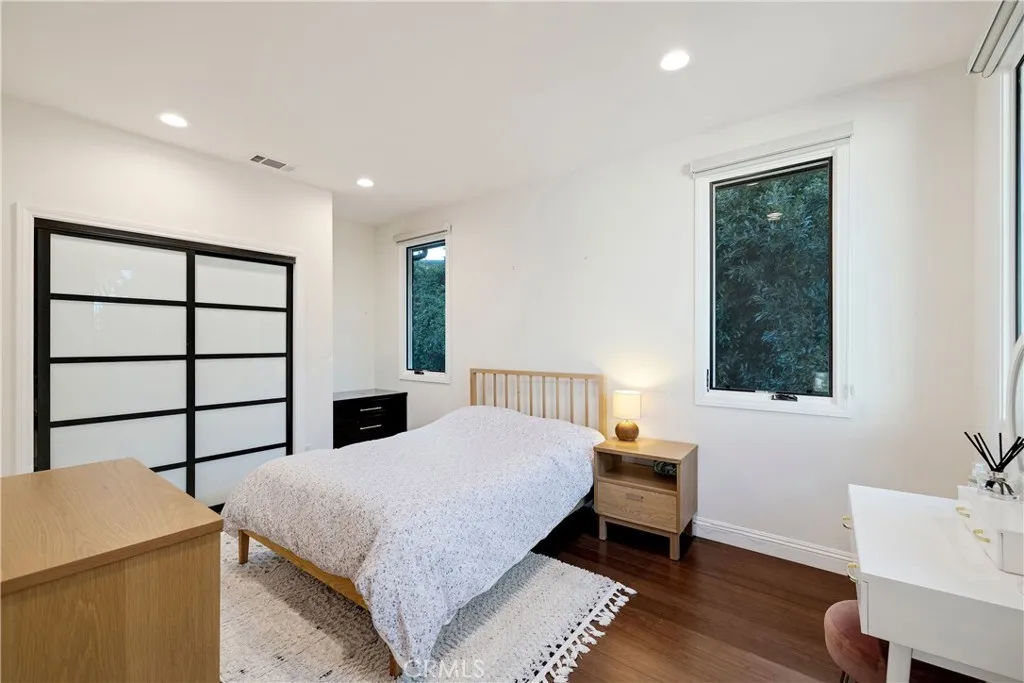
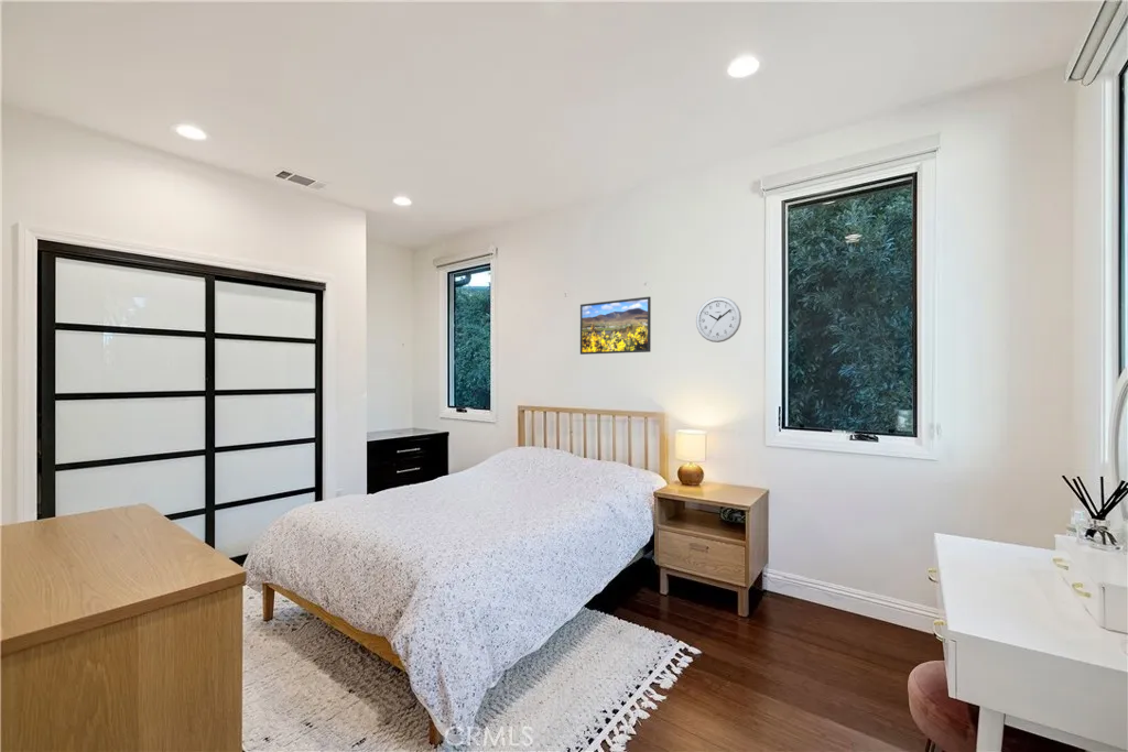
+ wall clock [695,296,742,344]
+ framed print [579,295,652,356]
